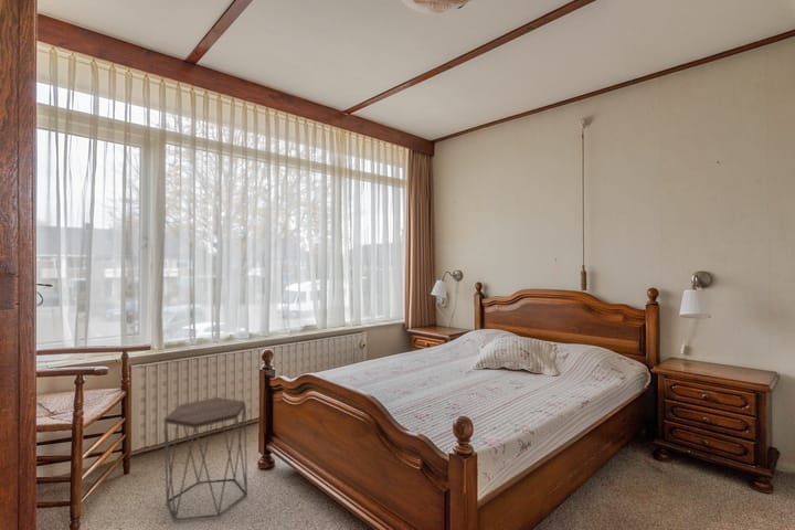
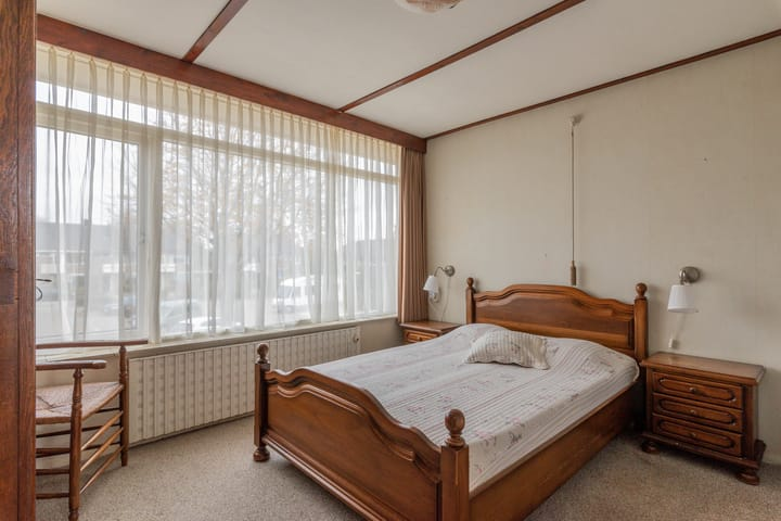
- side table [163,396,248,521]
